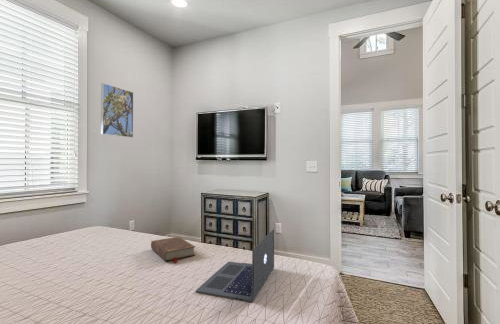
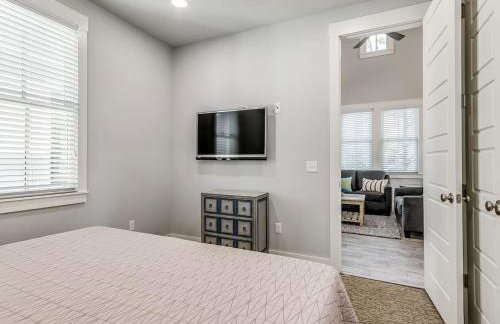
- laptop computer [195,228,275,303]
- book [150,236,196,264]
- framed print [100,82,134,139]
